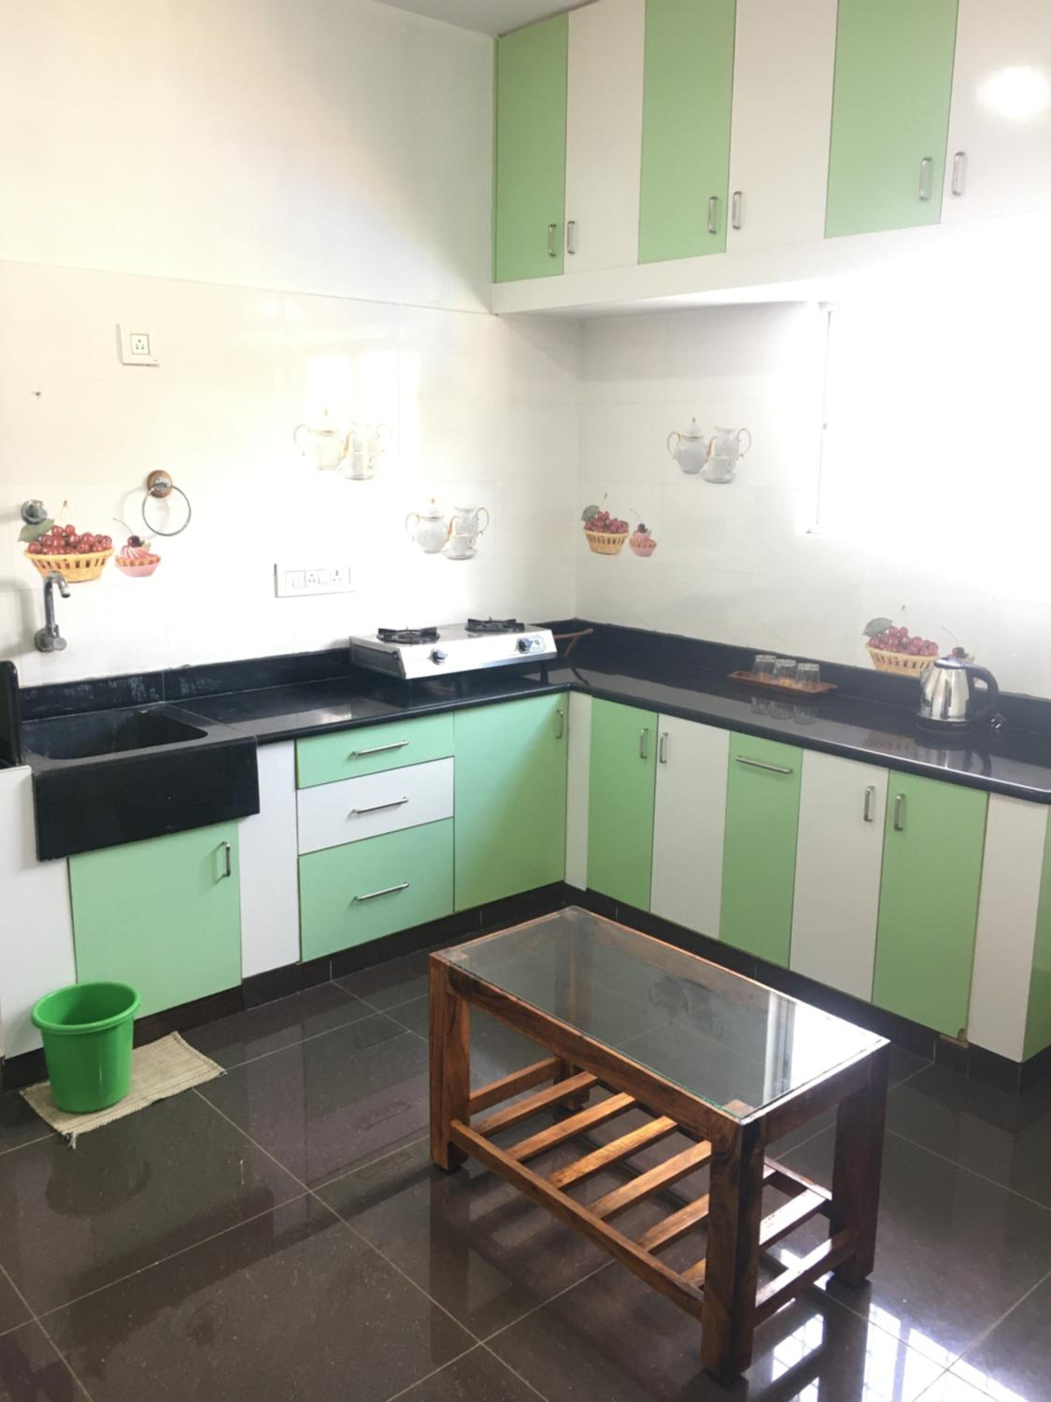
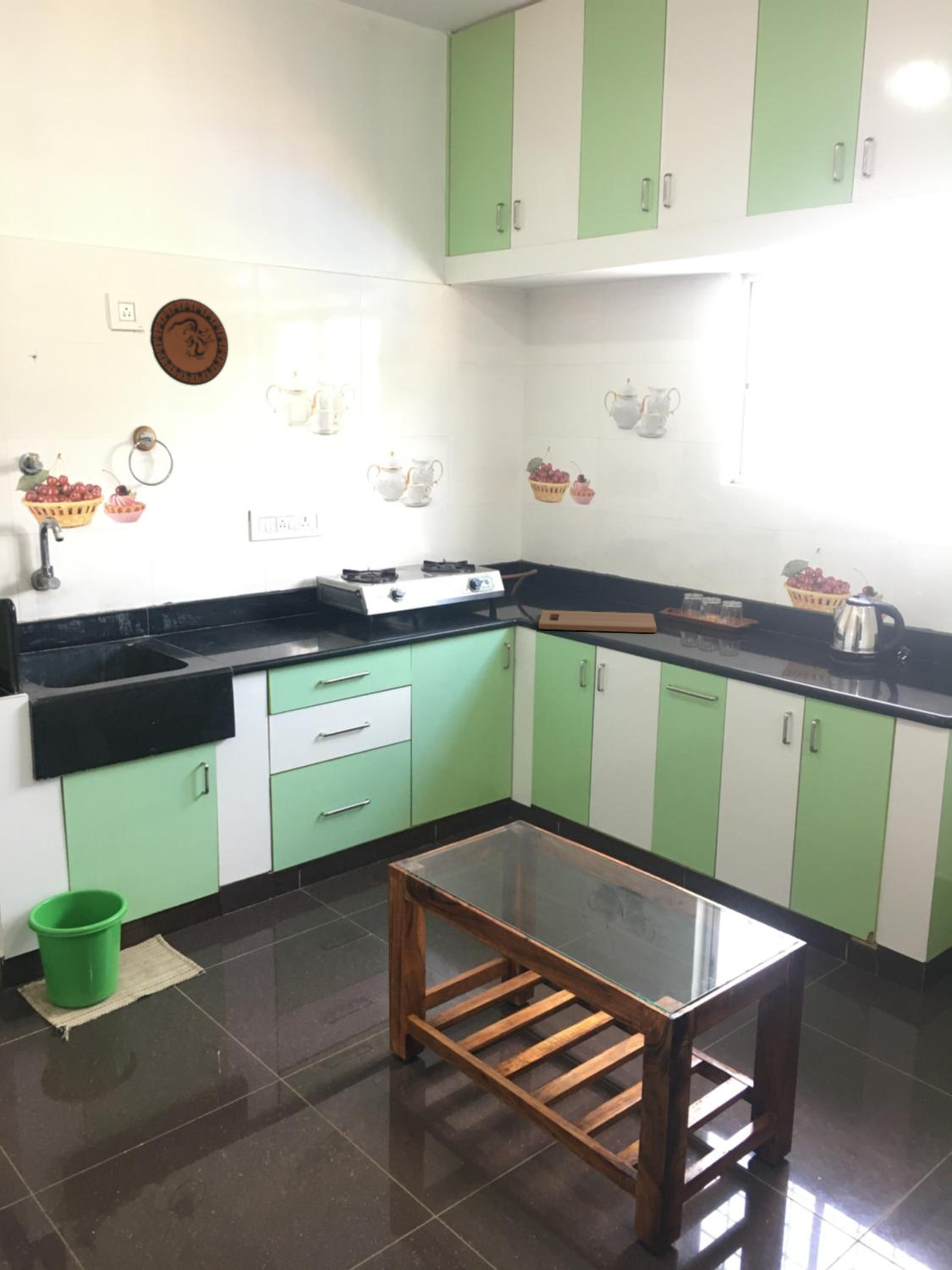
+ decorative plate [149,298,229,386]
+ cutting board [538,610,657,633]
